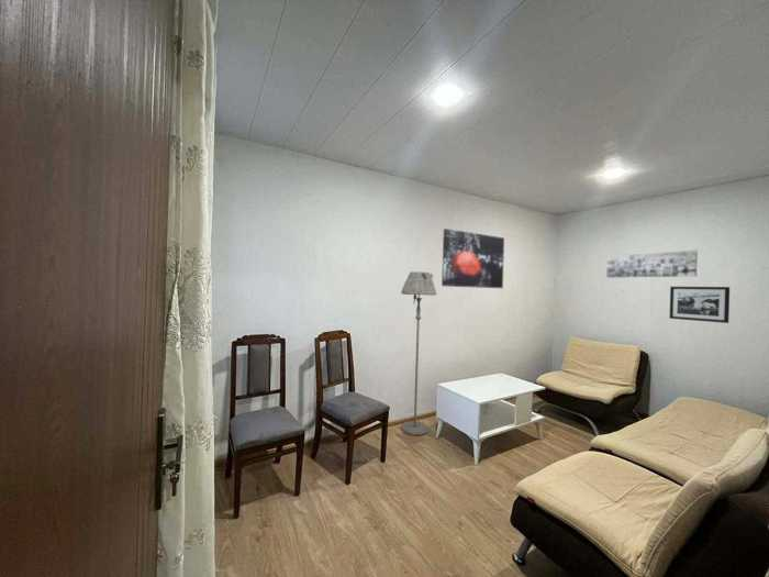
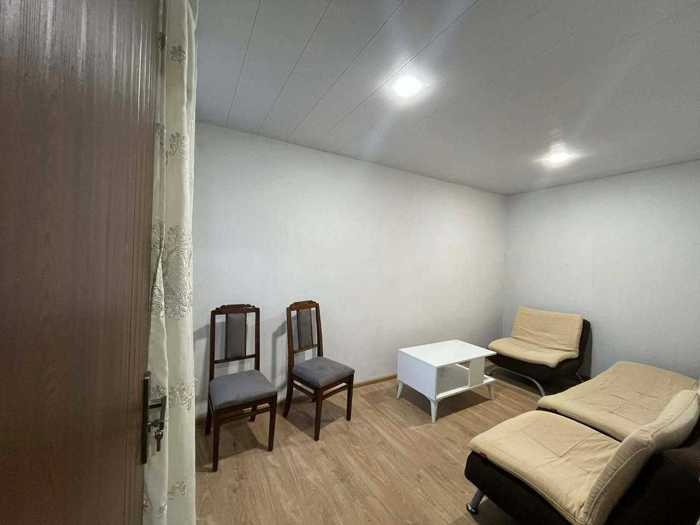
- floor lamp [400,270,437,436]
- picture frame [668,286,731,324]
- wall art [605,248,699,279]
- wall art [441,228,505,289]
